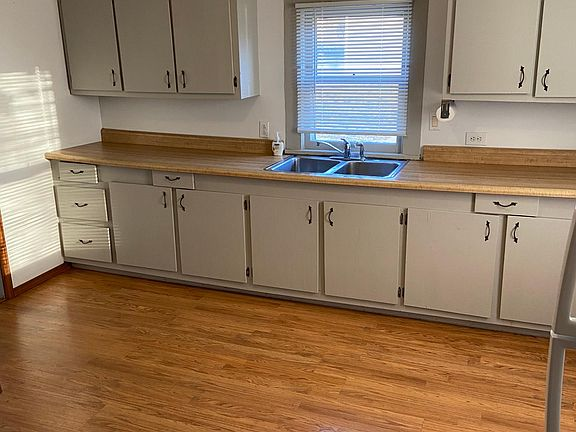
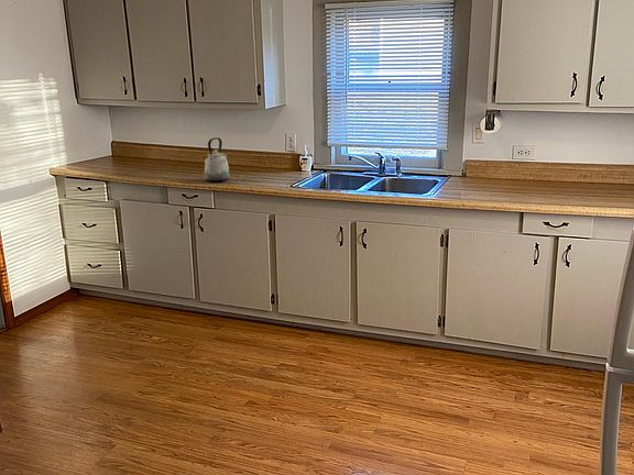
+ kettle [204,136,231,183]
